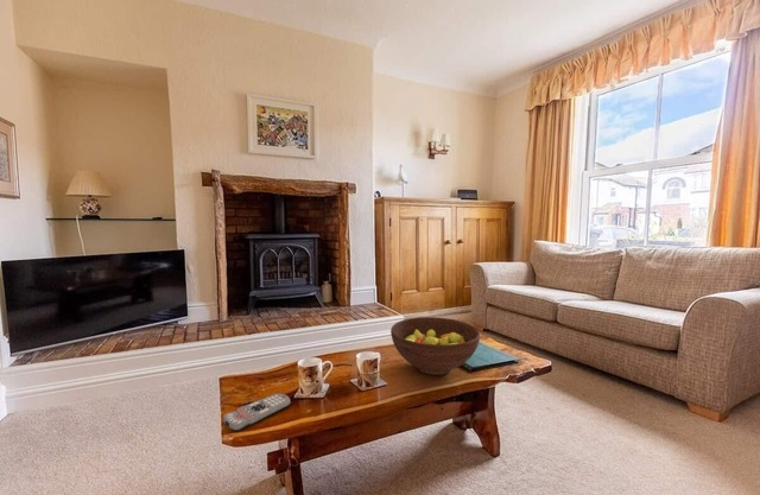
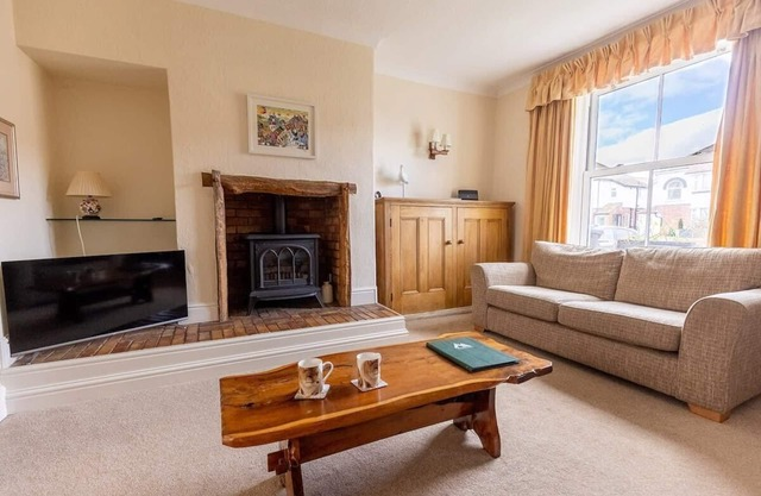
- remote control [222,393,291,432]
- fruit bowl [390,316,481,376]
